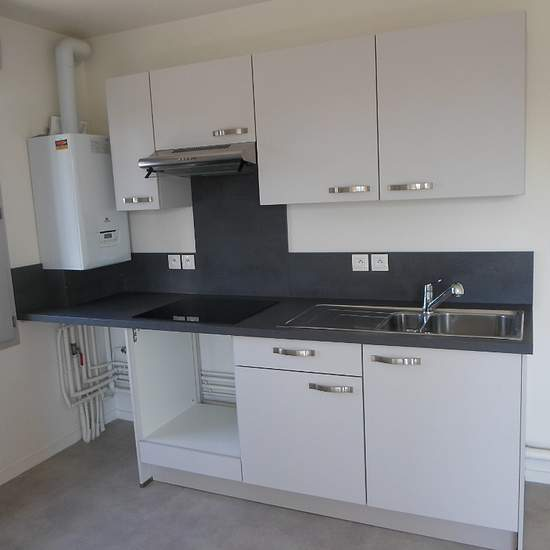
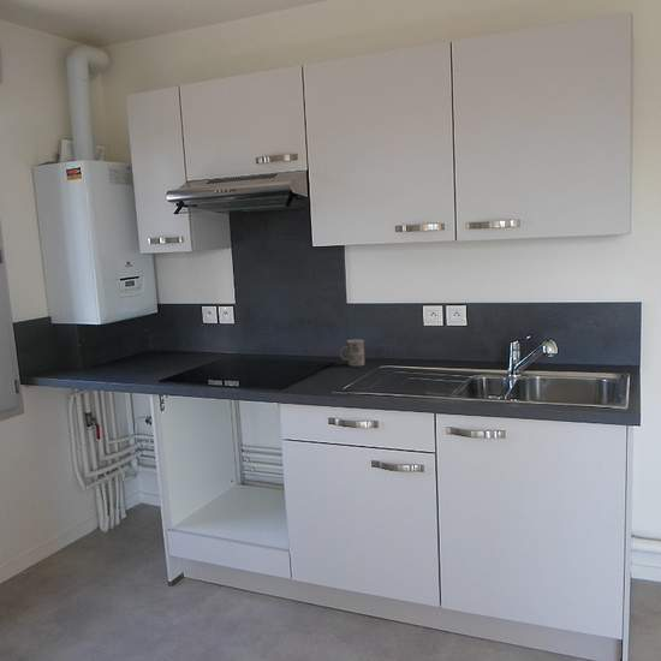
+ mug [339,338,365,368]
